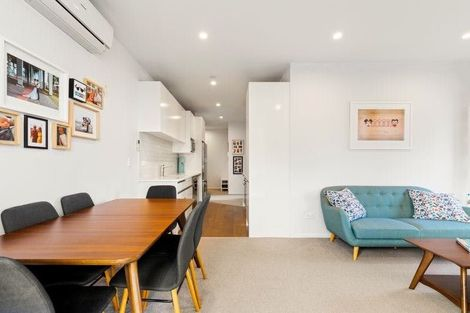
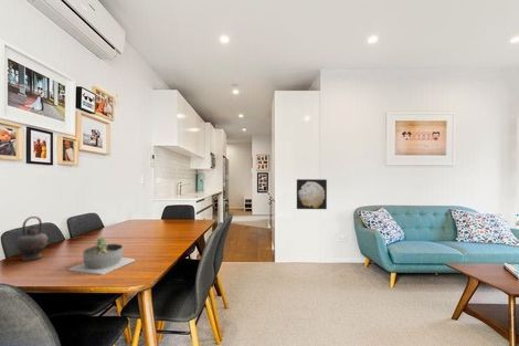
+ wall art [296,178,328,210]
+ succulent planter [67,235,136,276]
+ teapot [15,216,54,261]
